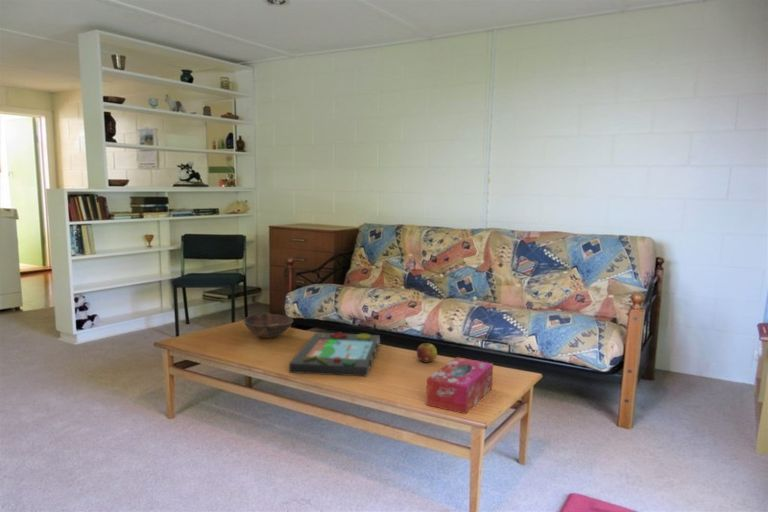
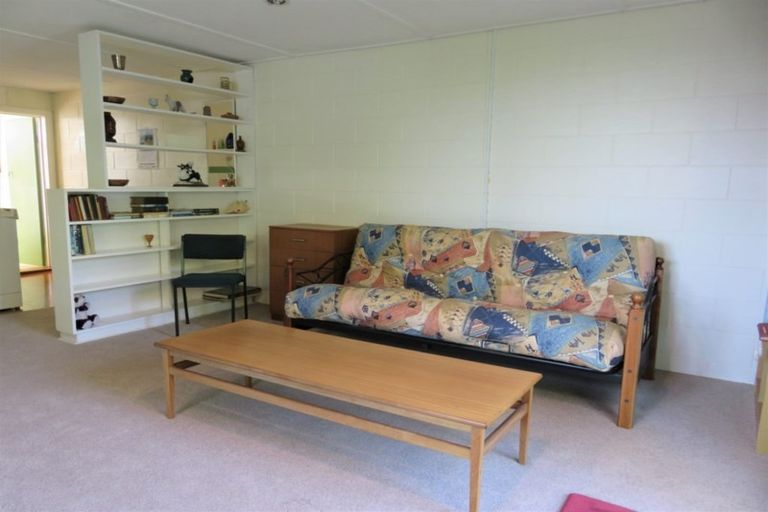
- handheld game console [288,331,381,378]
- fruit [416,342,438,363]
- tissue box [425,356,494,415]
- bowl [242,312,294,339]
